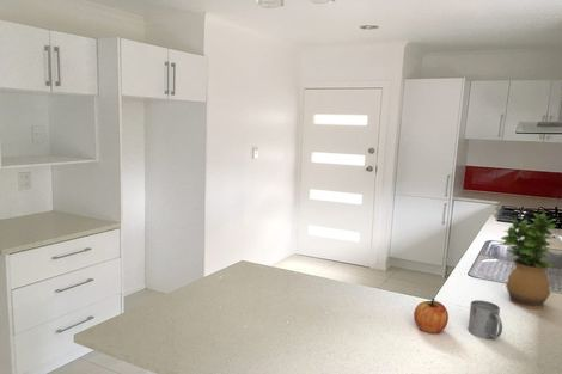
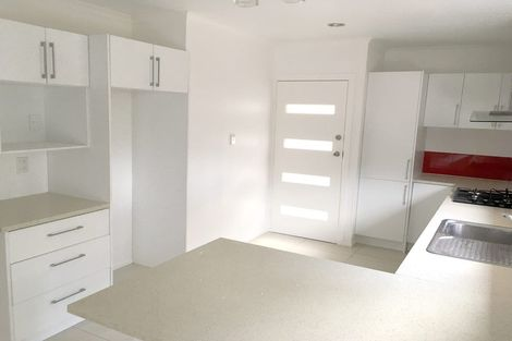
- potted plant [500,211,558,311]
- mug [468,299,503,341]
- apple [413,298,450,335]
